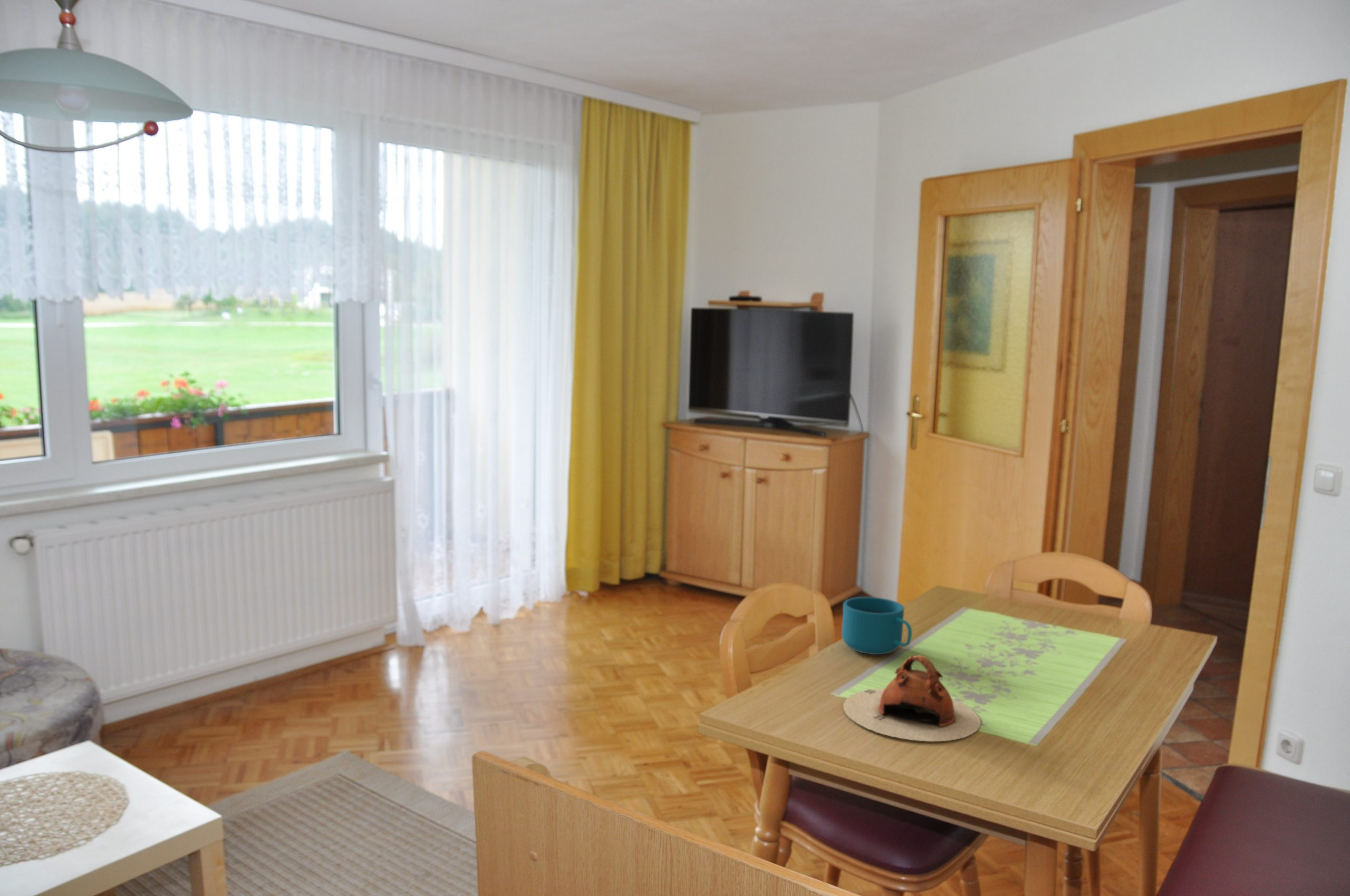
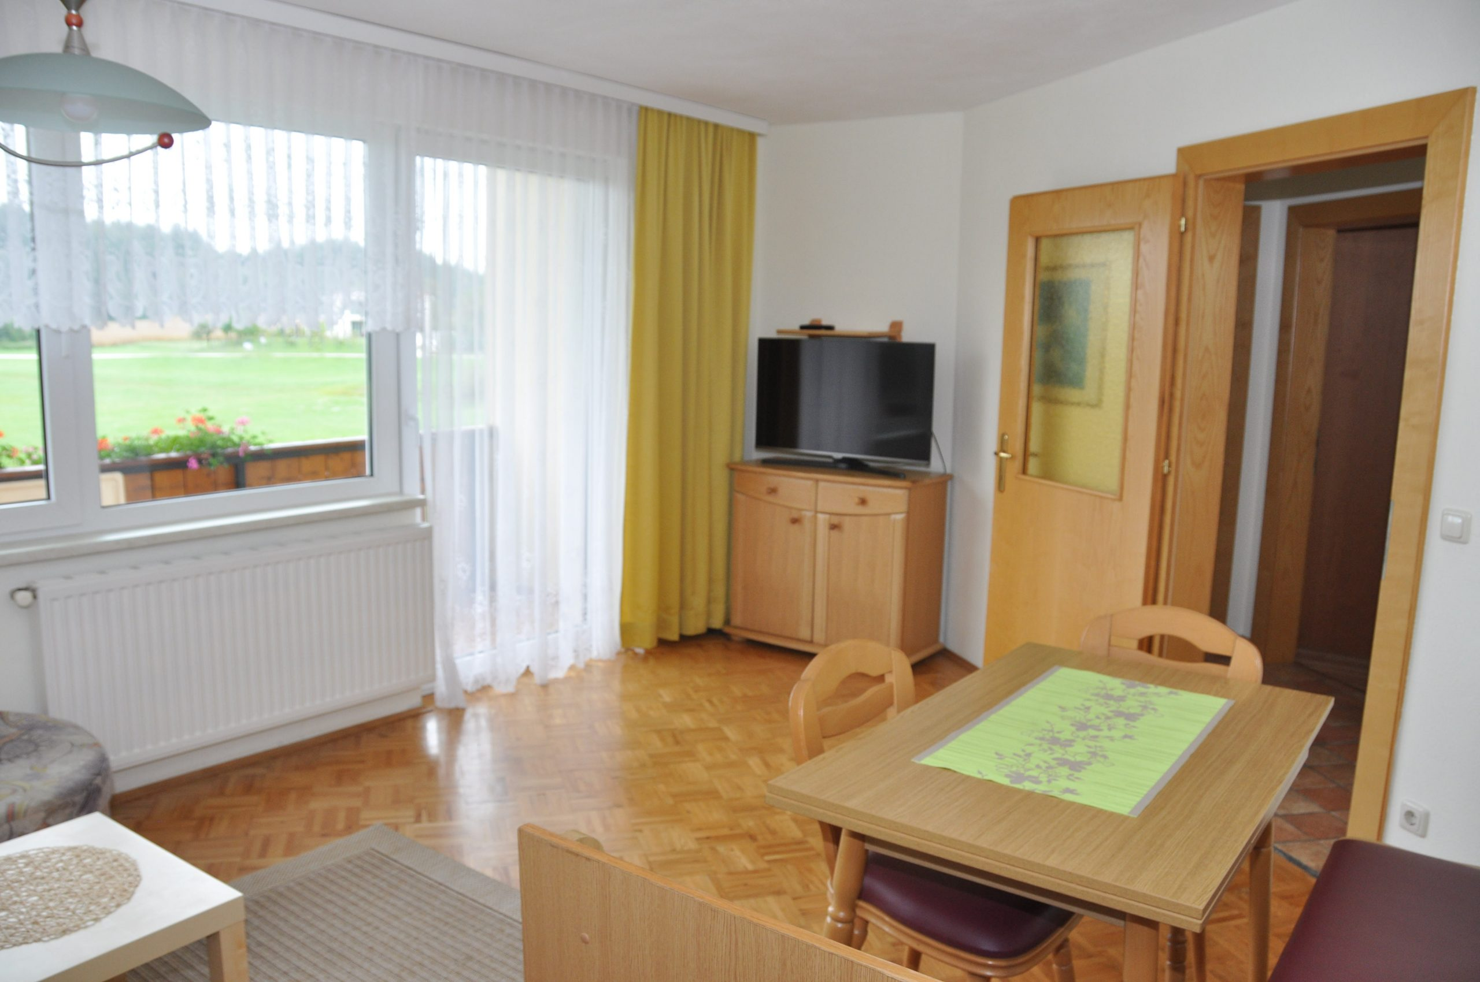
- cup [841,597,912,655]
- teapot [843,654,981,742]
